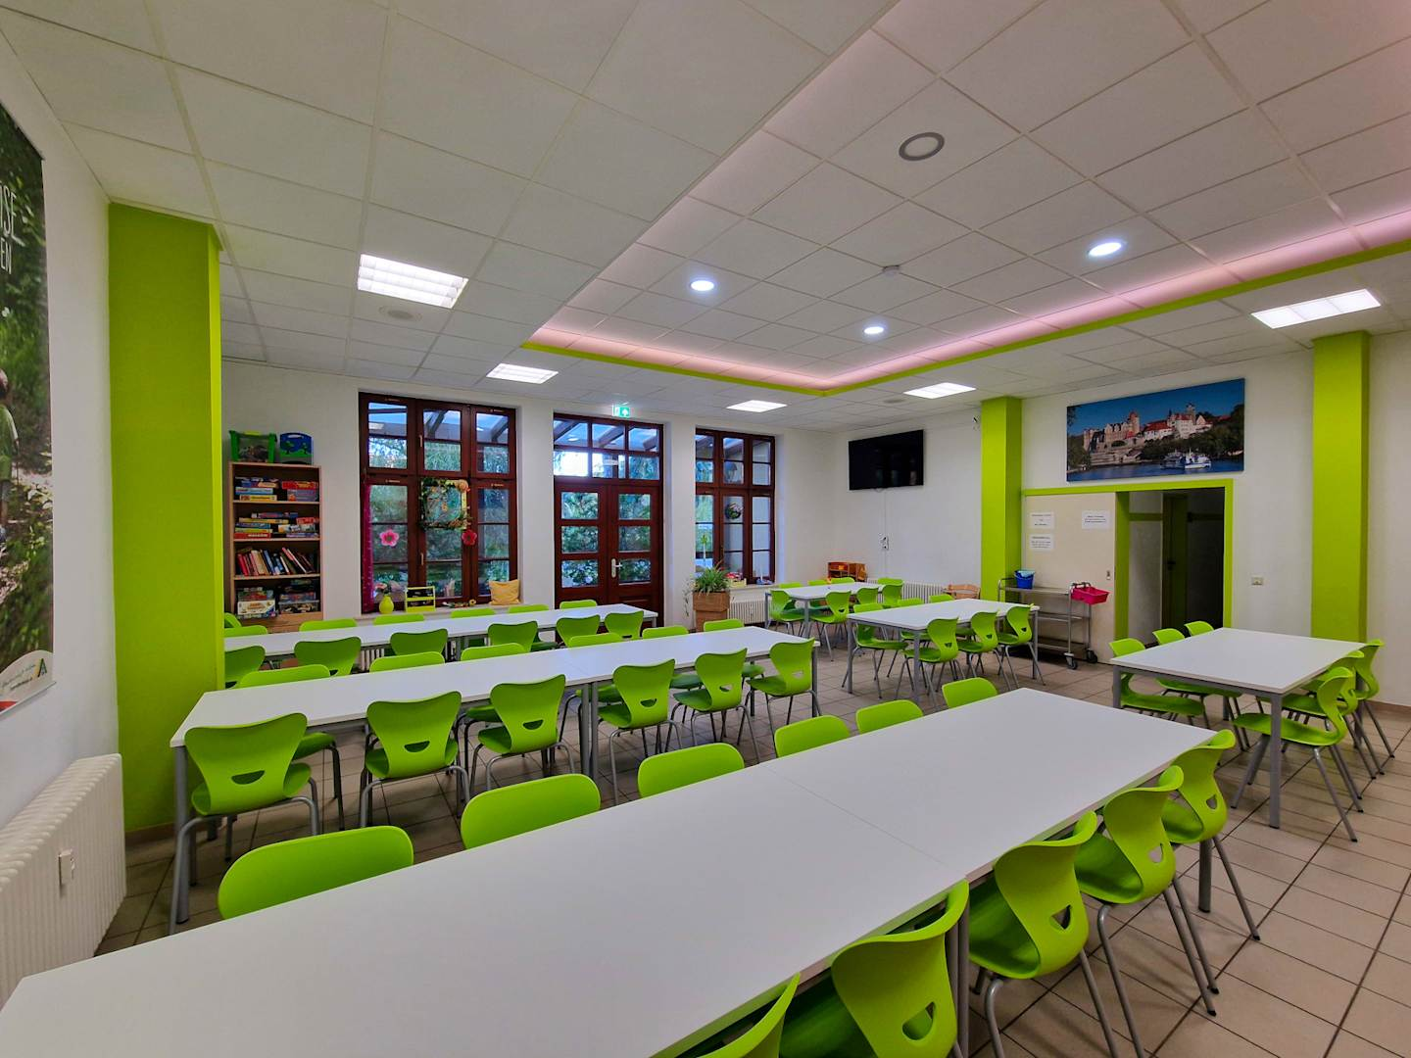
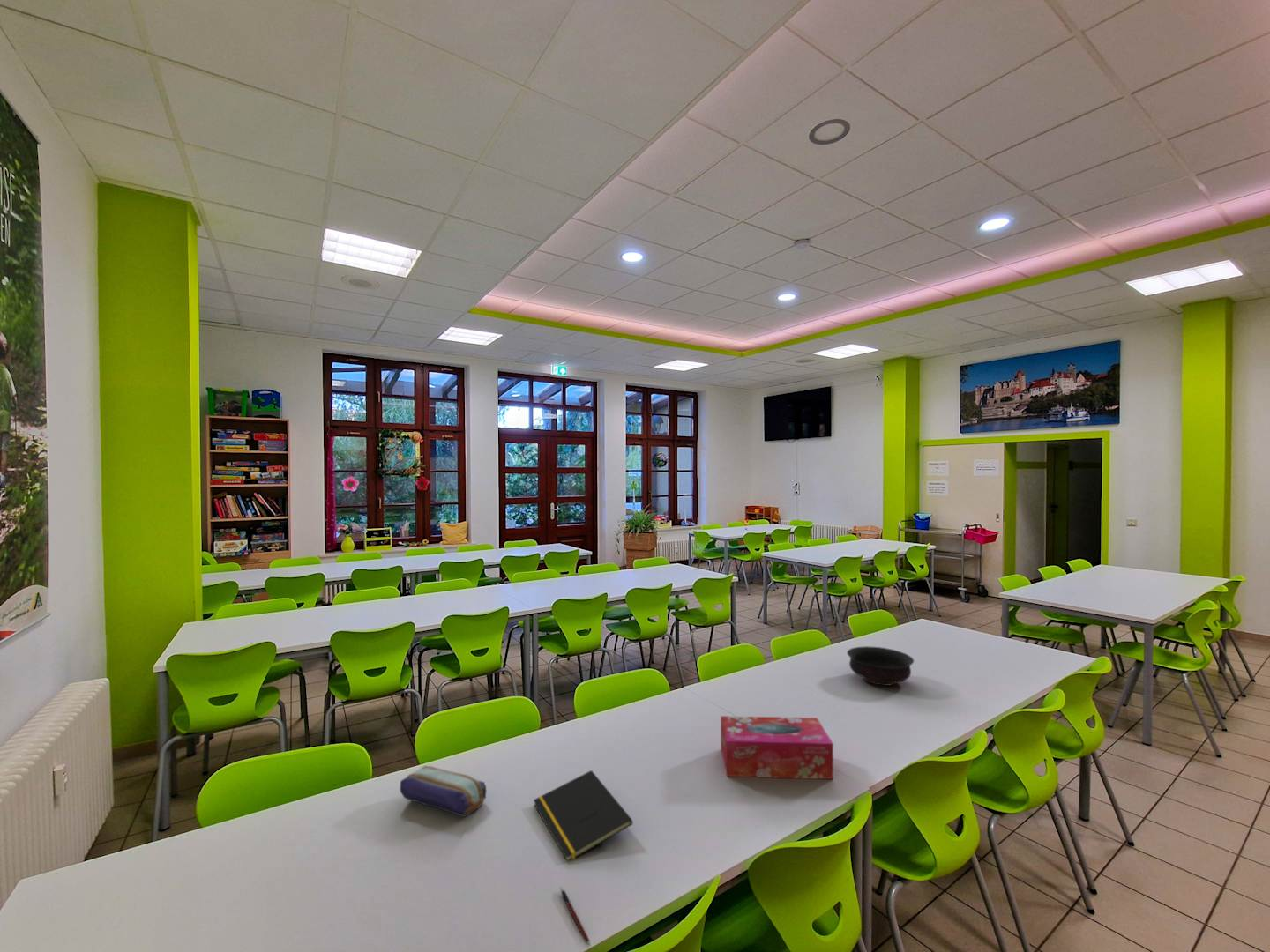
+ bowl [846,645,915,687]
+ tissue box [720,715,834,780]
+ pencil case [399,765,487,818]
+ notepad [533,770,633,861]
+ pen [559,886,591,947]
